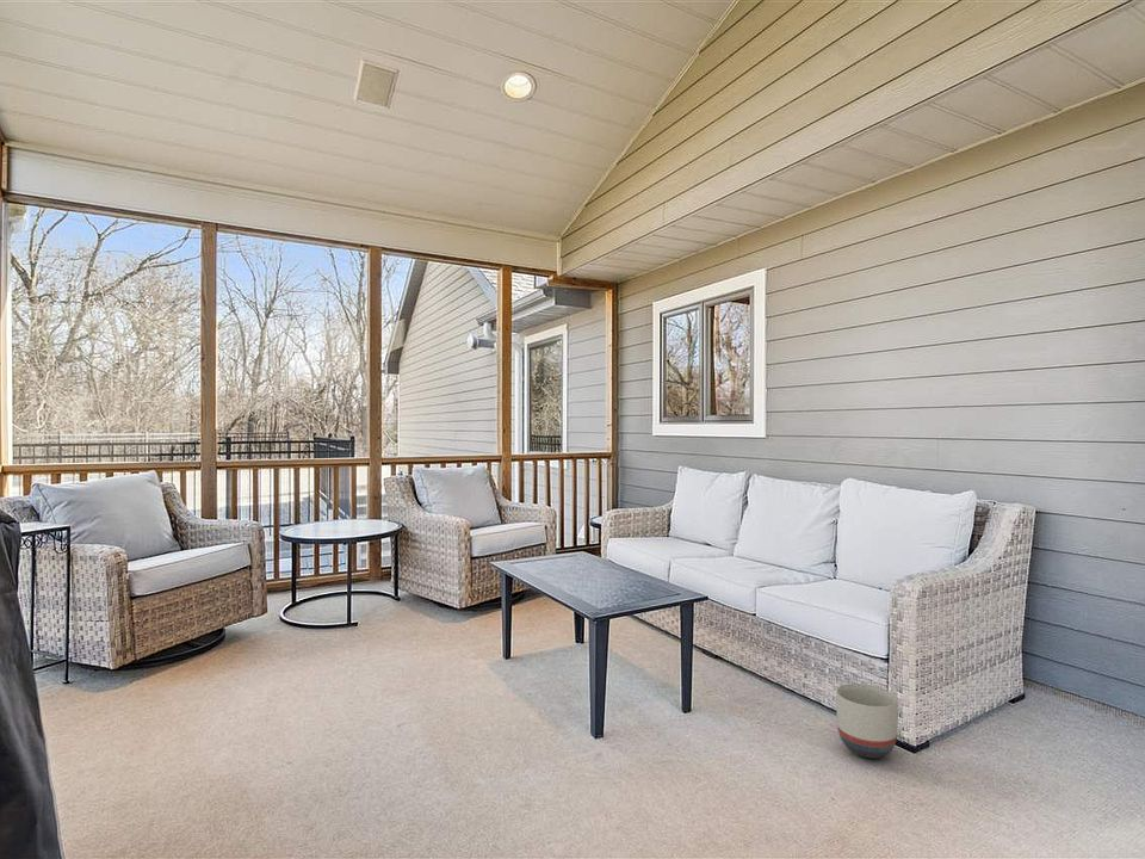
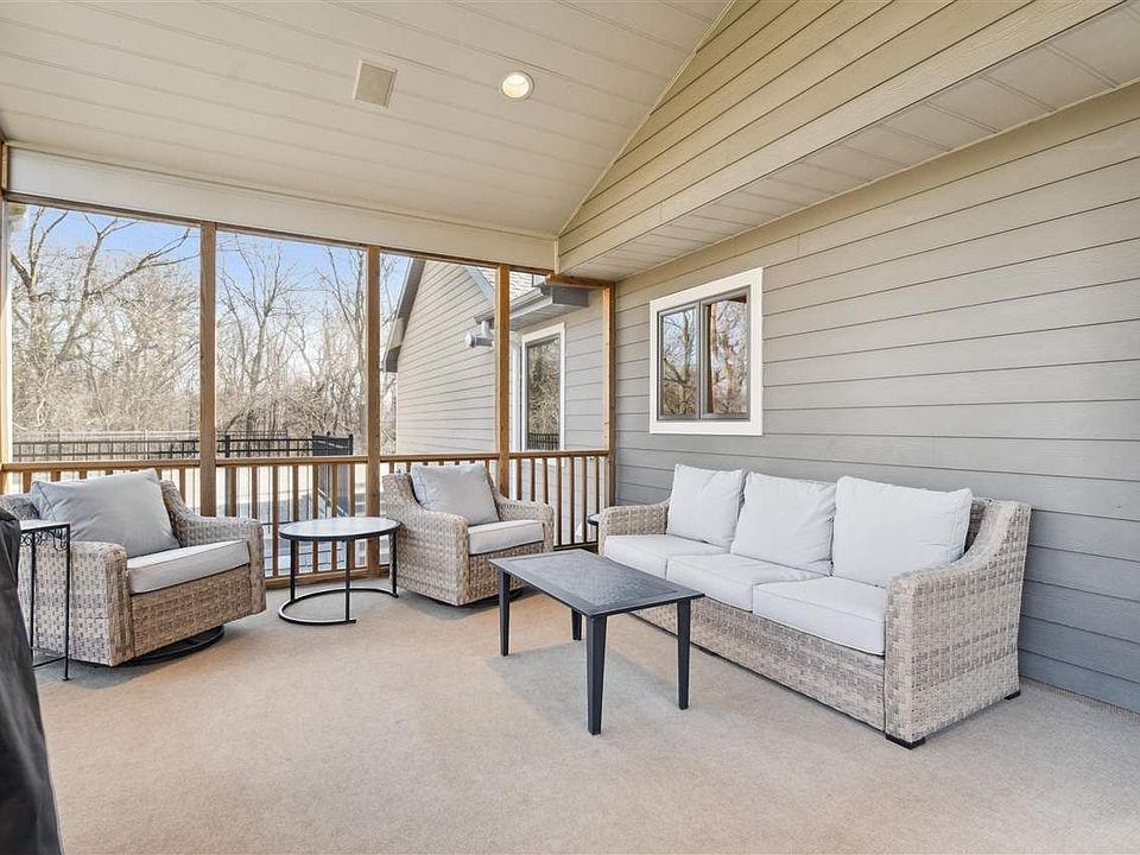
- planter [835,682,899,759]
